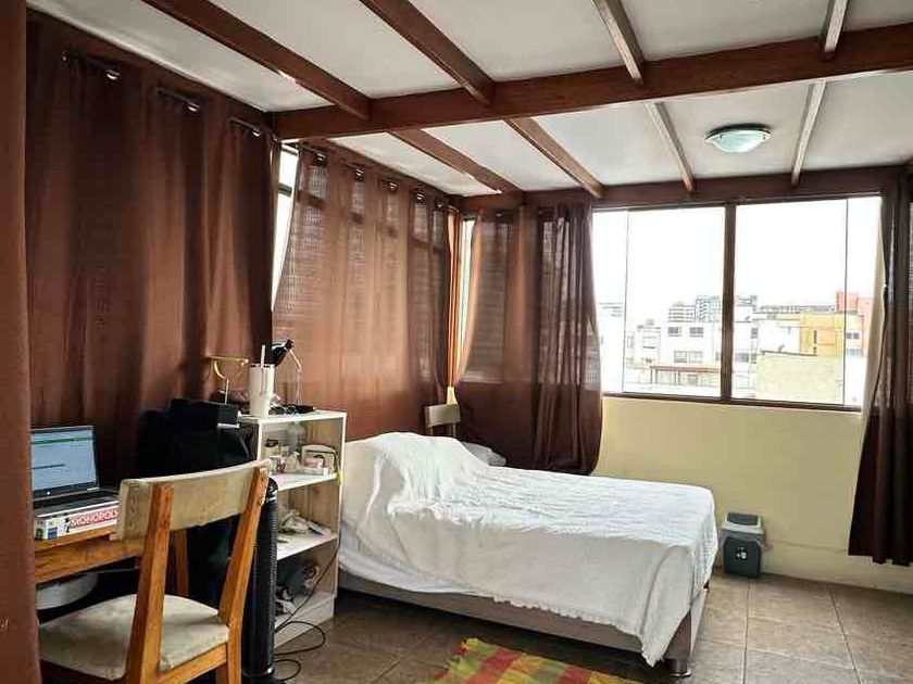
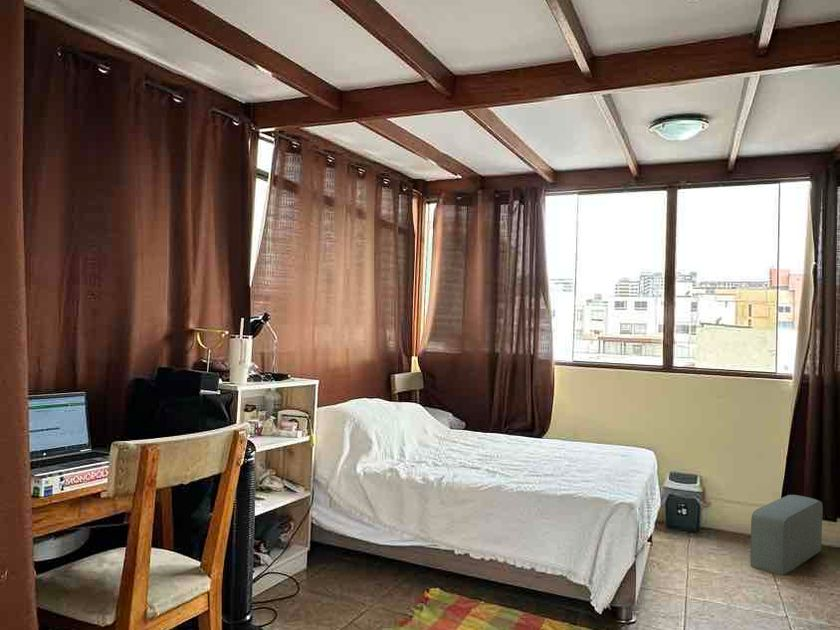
+ pouf [749,494,824,576]
